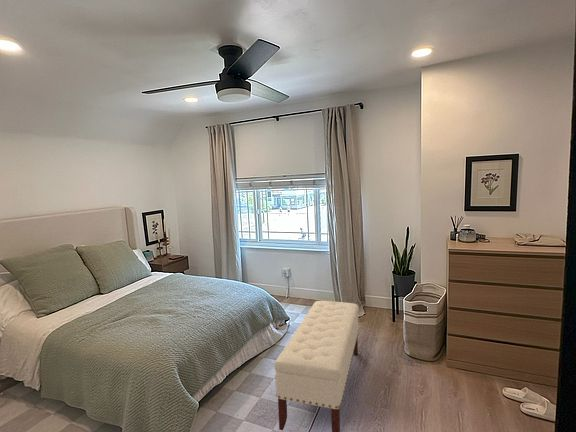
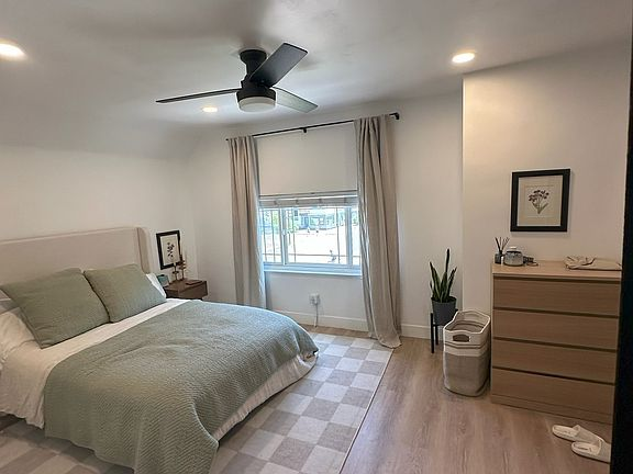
- bench [273,300,360,432]
